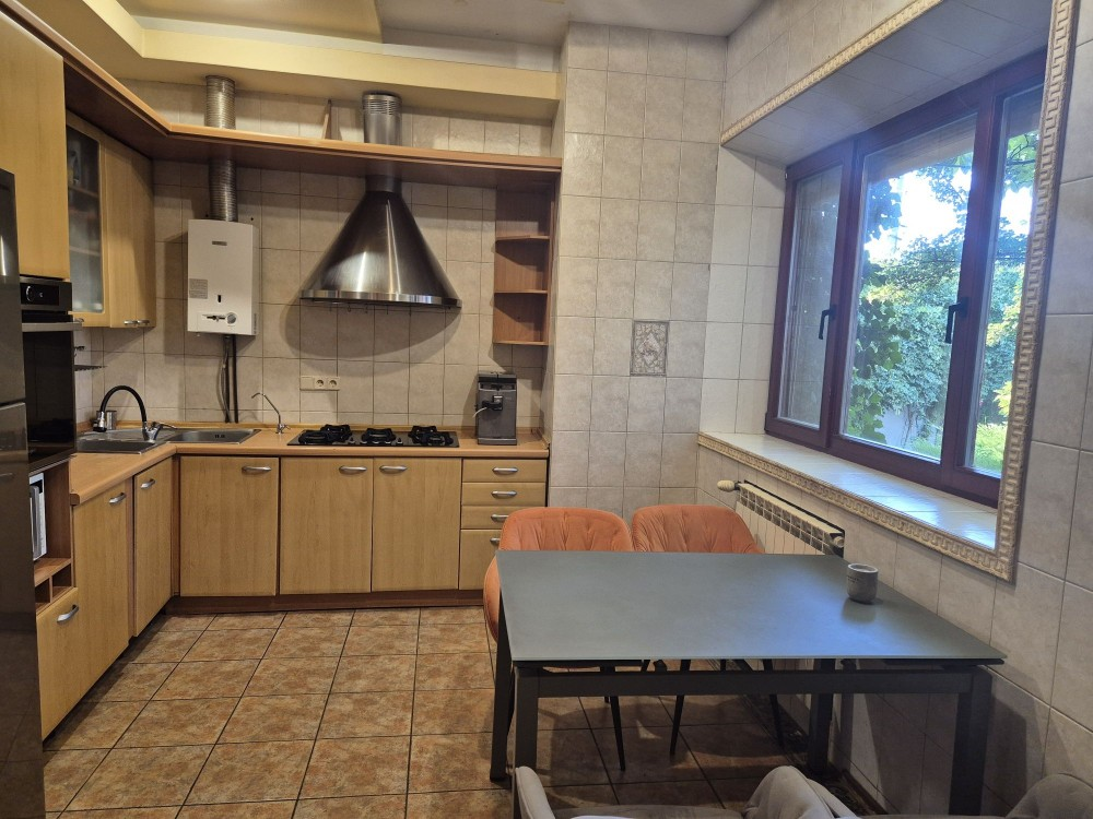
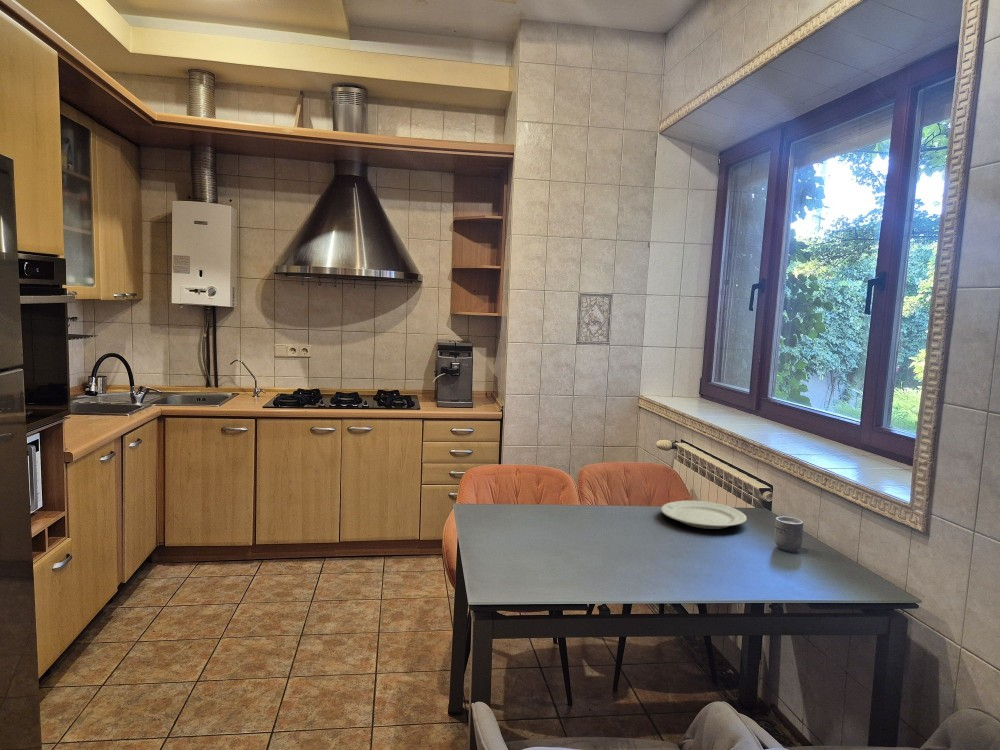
+ chinaware [660,500,748,530]
